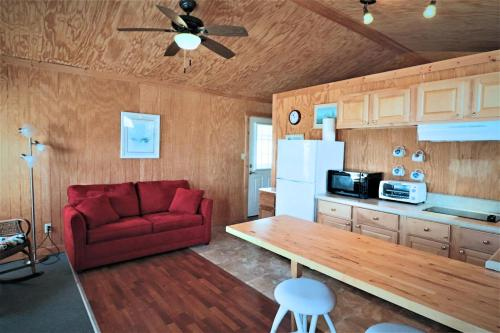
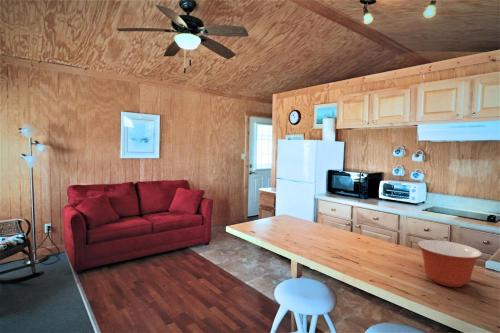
+ mixing bowl [416,239,483,288]
